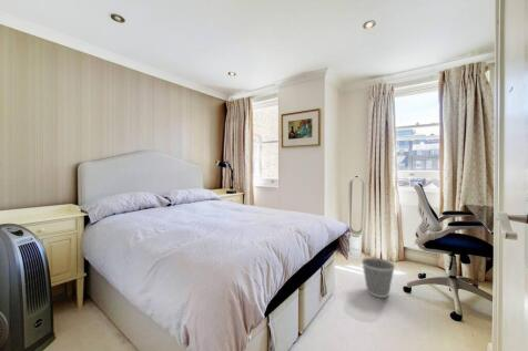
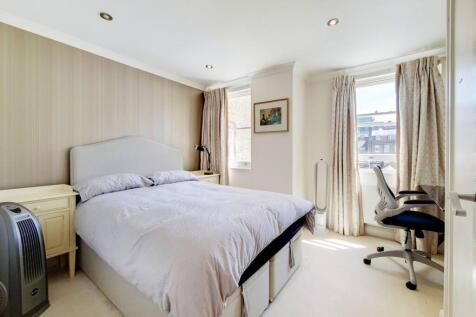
- wastebasket [361,257,396,299]
